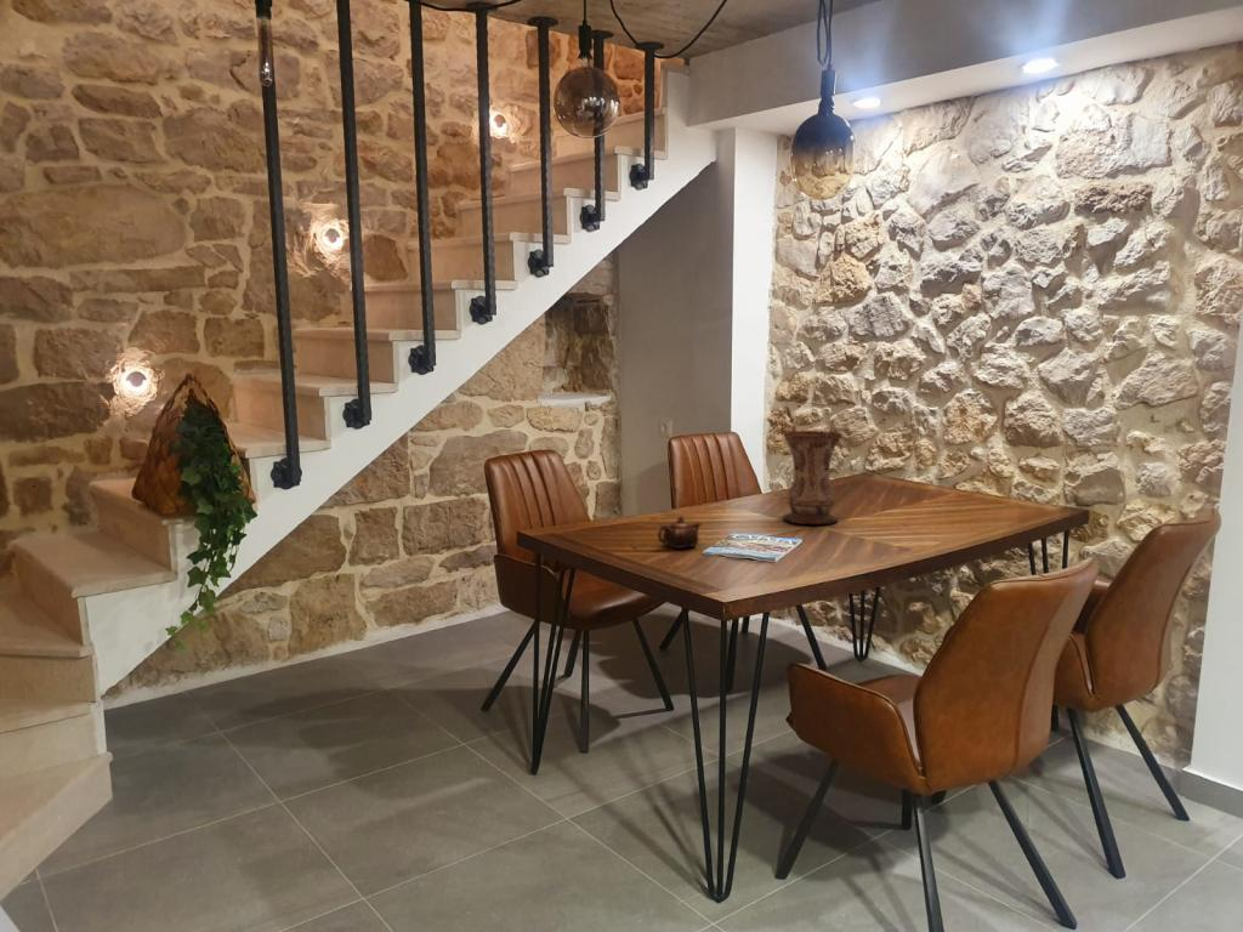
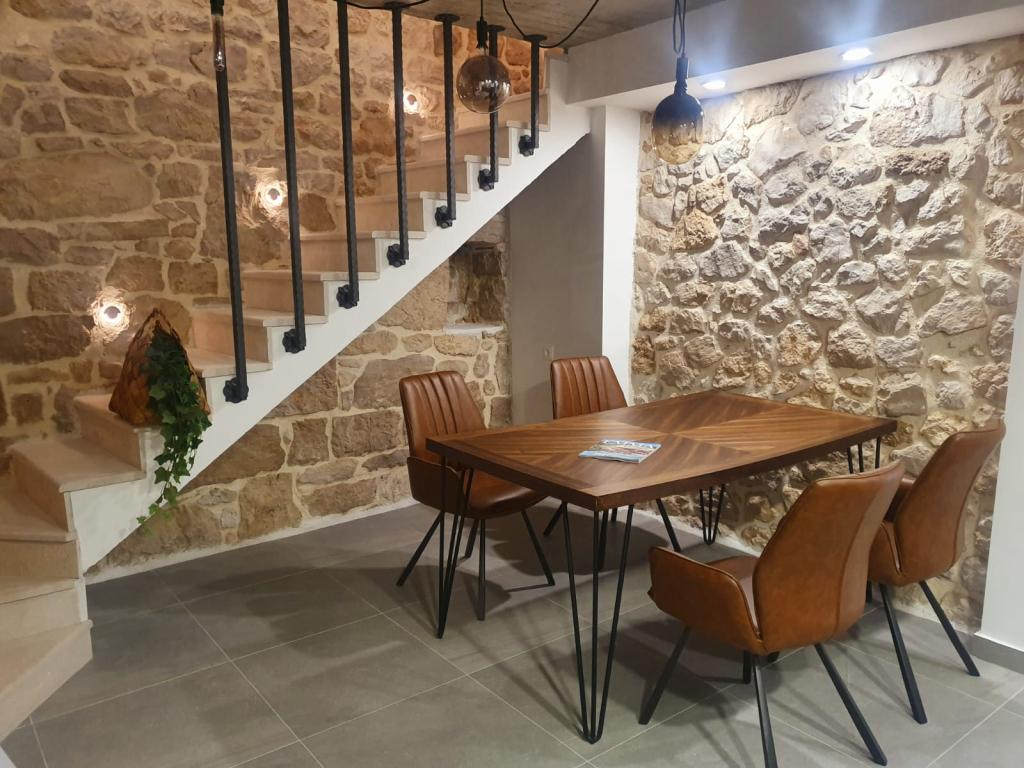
- teapot [657,515,702,550]
- vase [782,430,844,525]
